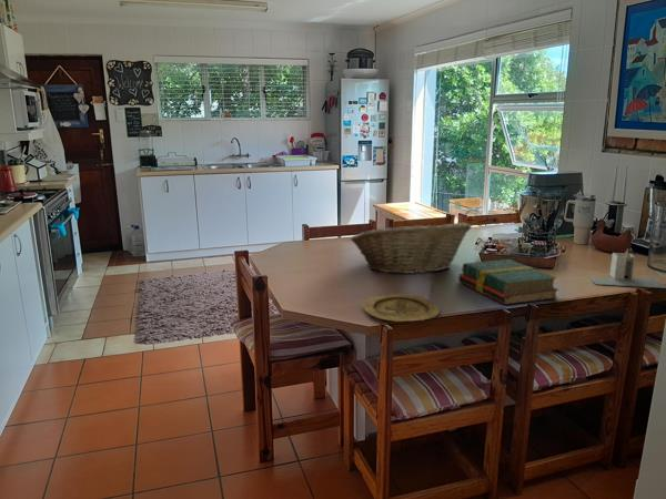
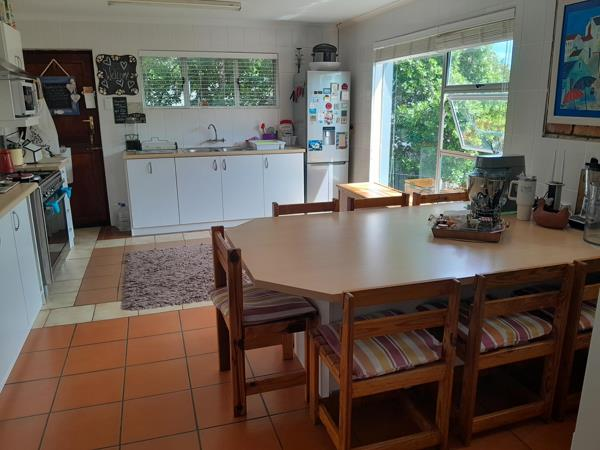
- utensil holder [589,247,666,289]
- hardback book [457,258,559,306]
- fruit basket [350,221,473,275]
- plate [362,293,441,323]
